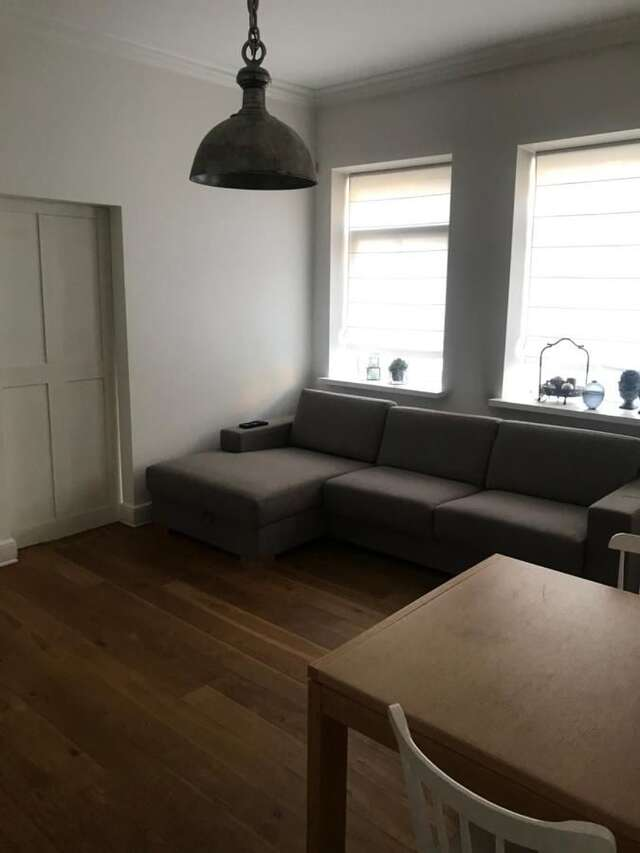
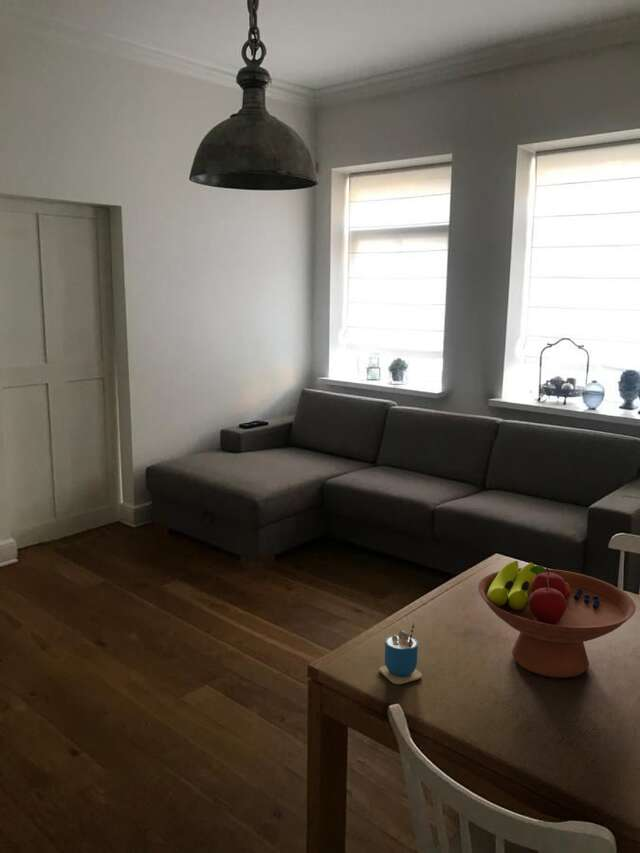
+ fruit bowl [477,560,637,679]
+ cup [379,622,423,685]
